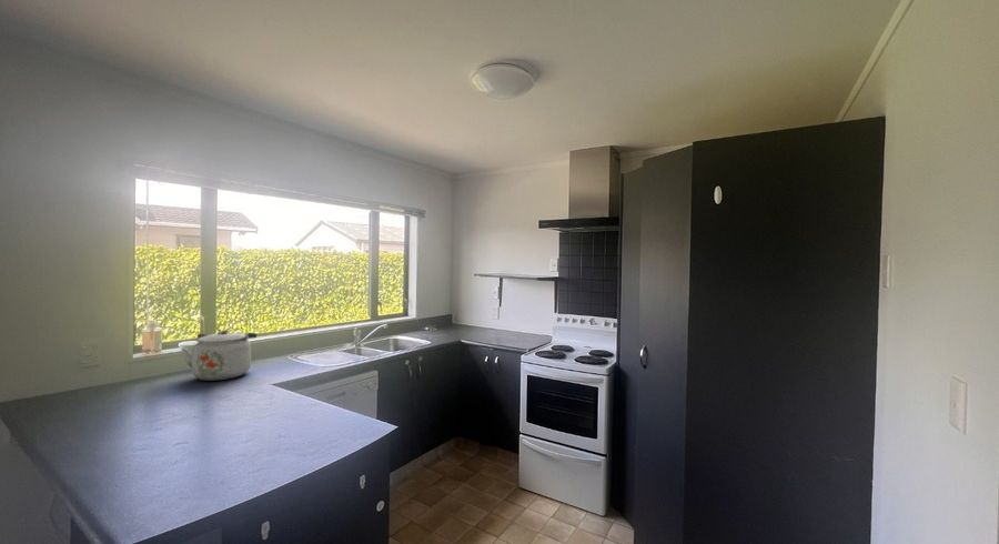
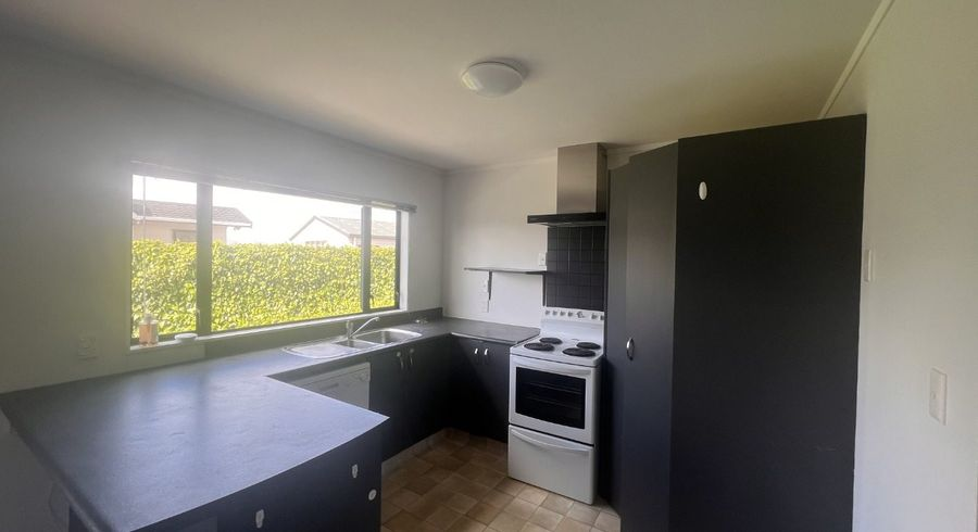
- kettle [180,329,258,382]
